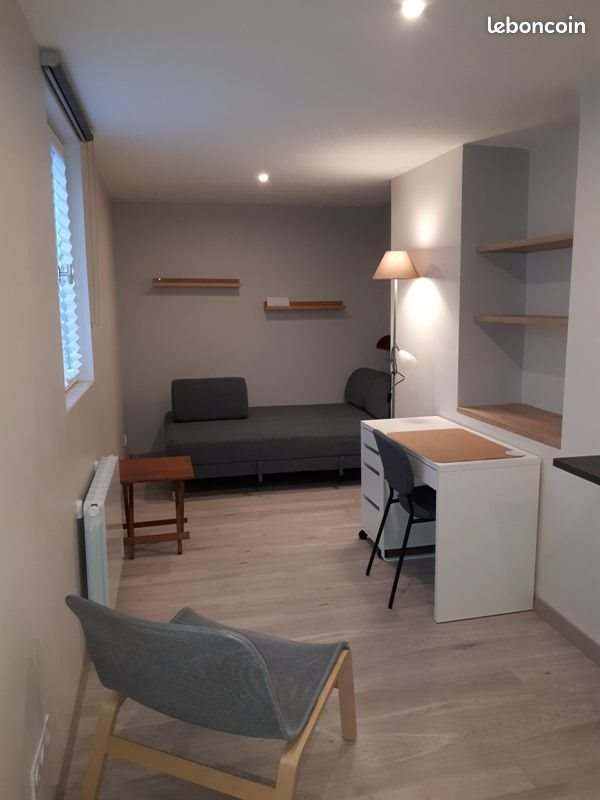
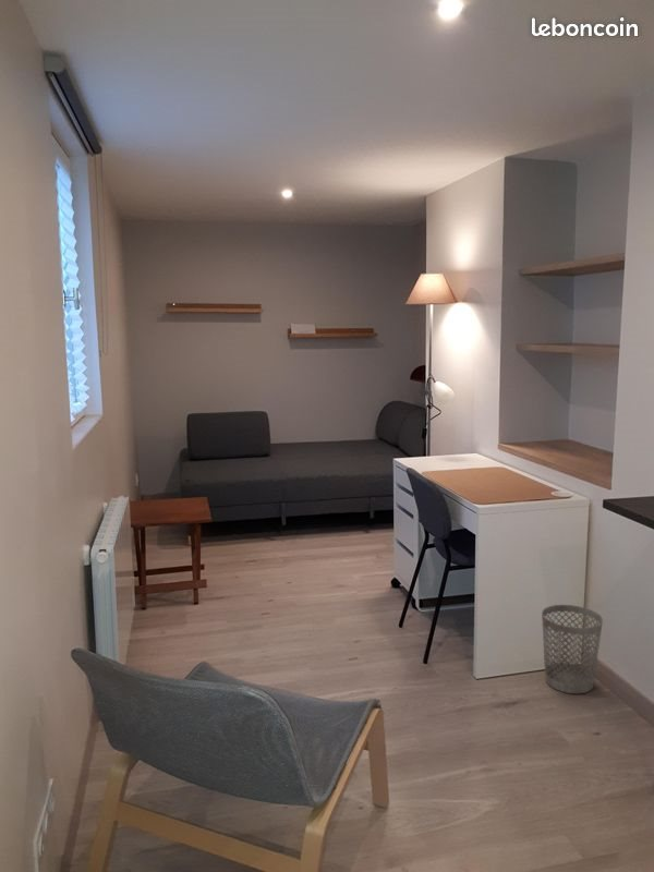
+ wastebasket [541,604,604,695]
